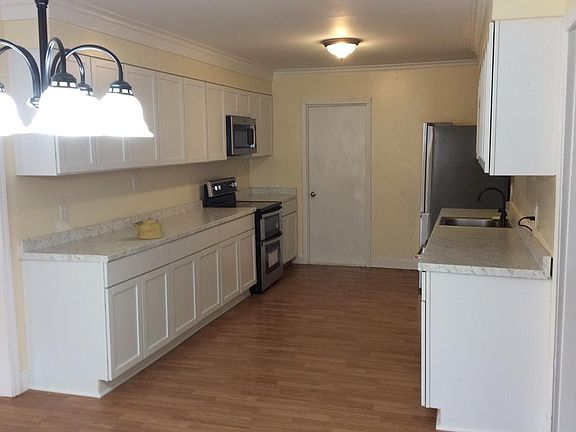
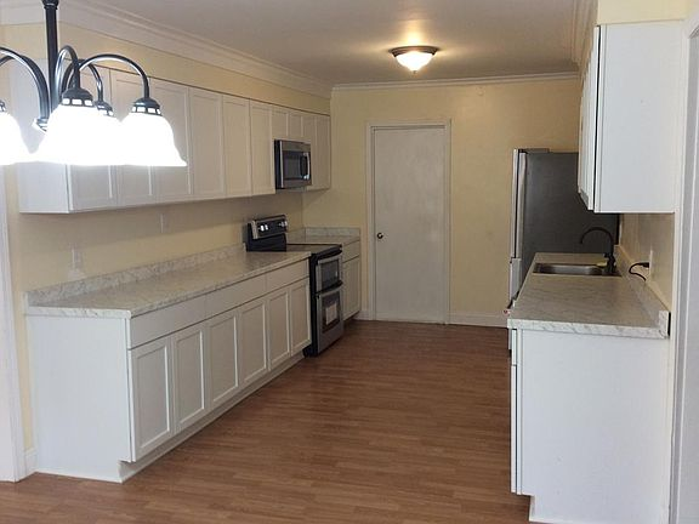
- kettle [131,216,164,240]
